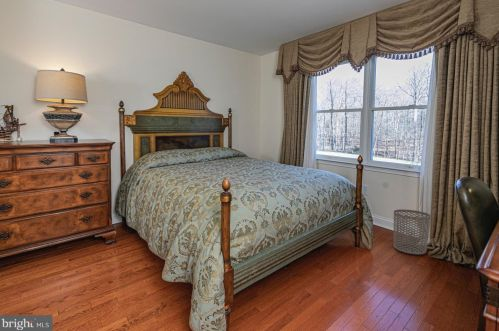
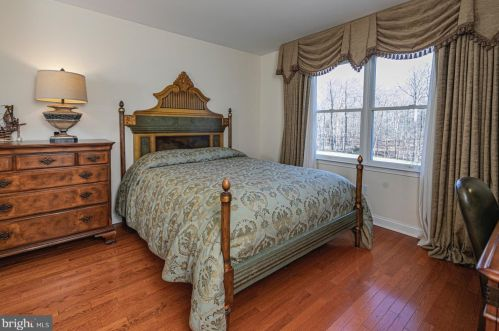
- waste bin [393,208,432,255]
